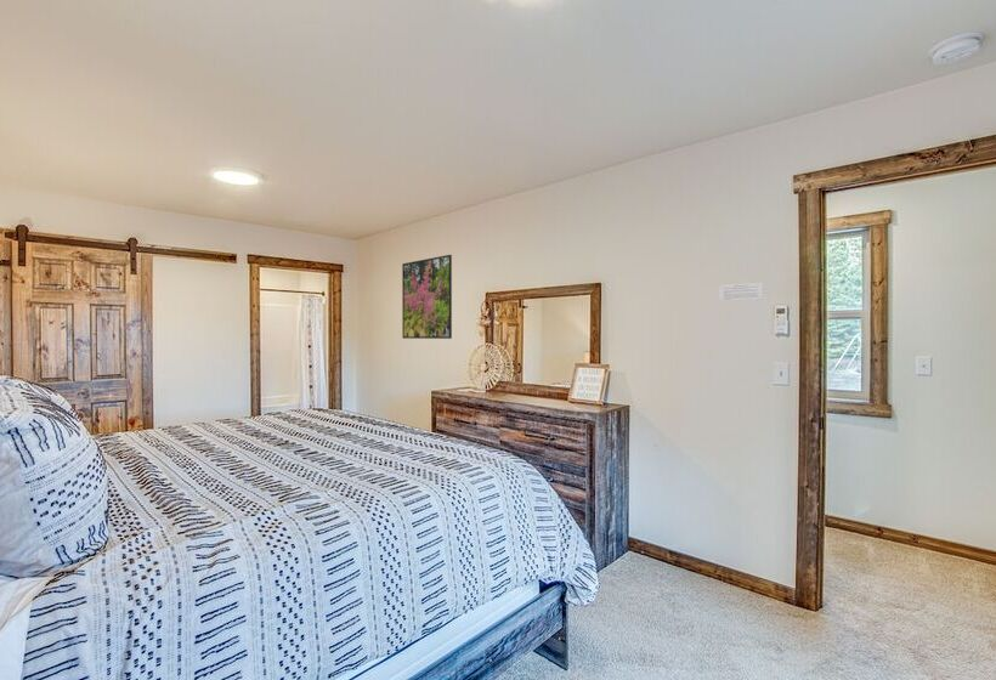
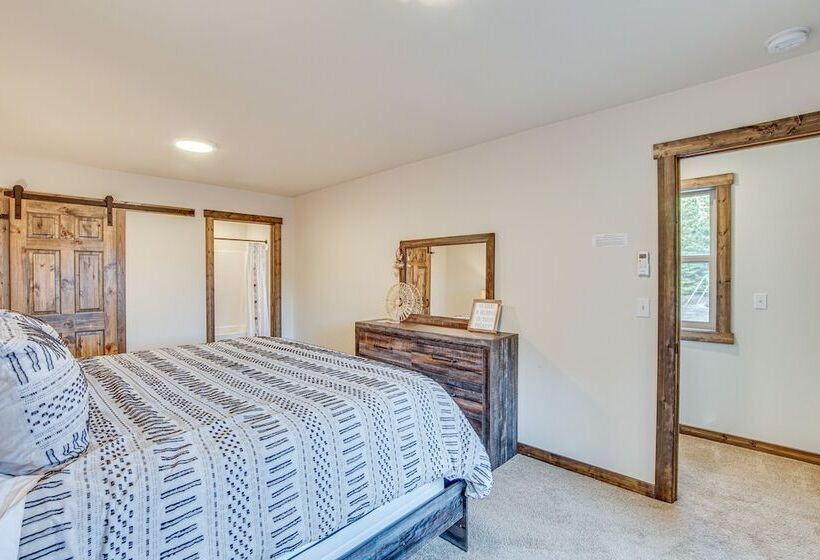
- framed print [401,254,453,340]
